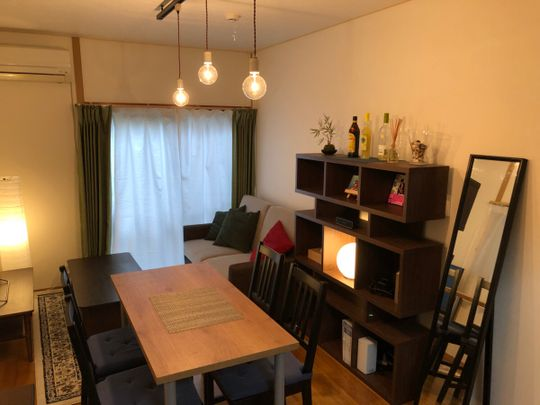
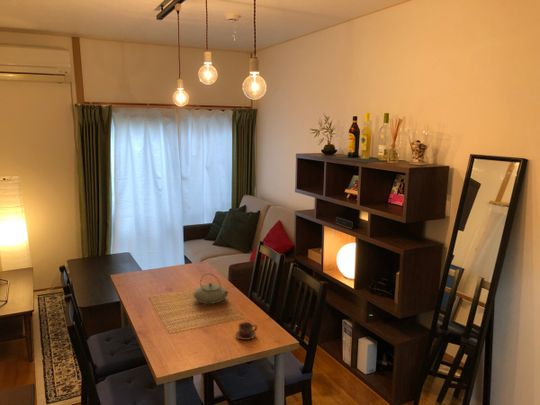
+ cup [234,321,258,341]
+ teapot [192,272,229,305]
